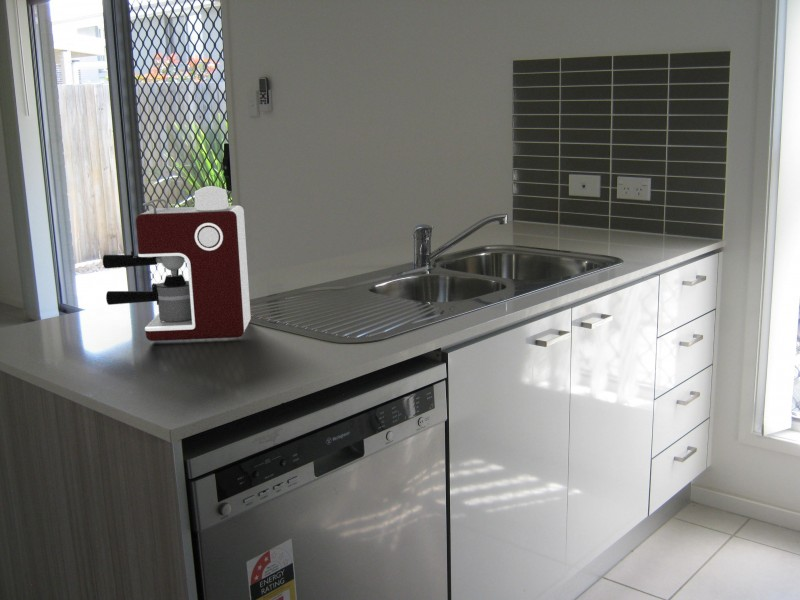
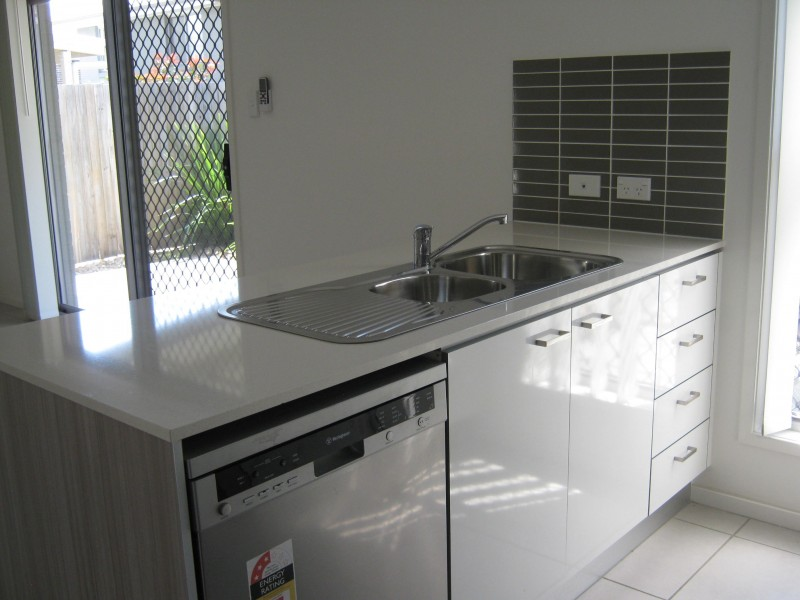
- coffee maker [102,185,252,342]
